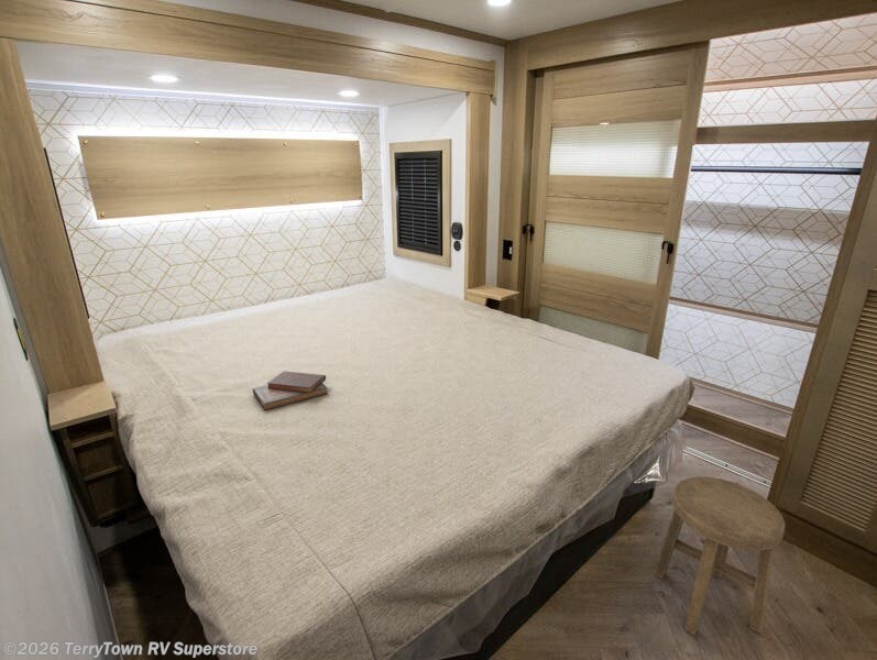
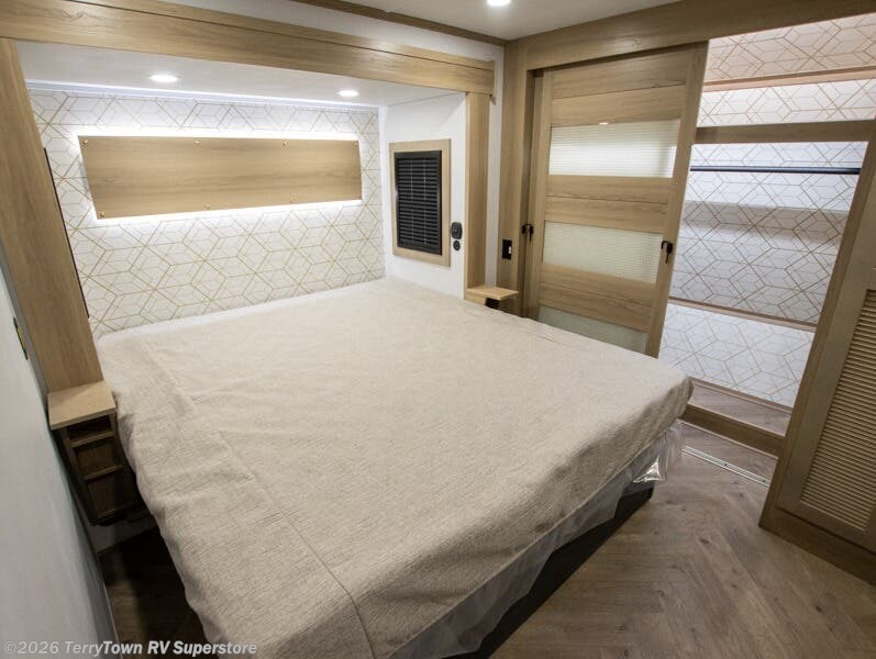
- stool [653,475,786,636]
- diary [252,370,329,411]
